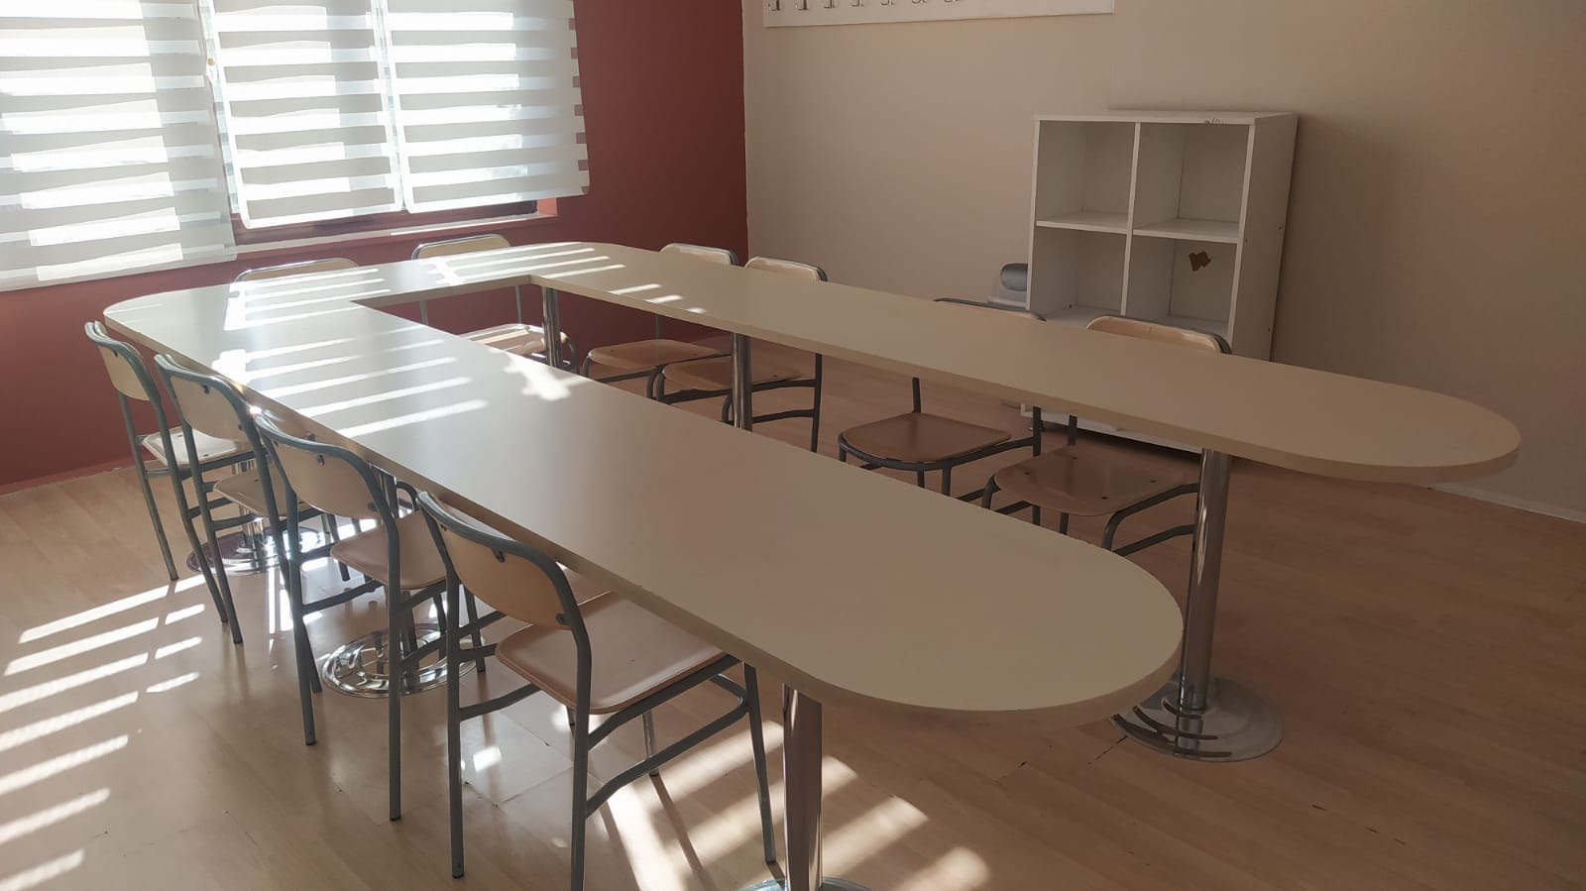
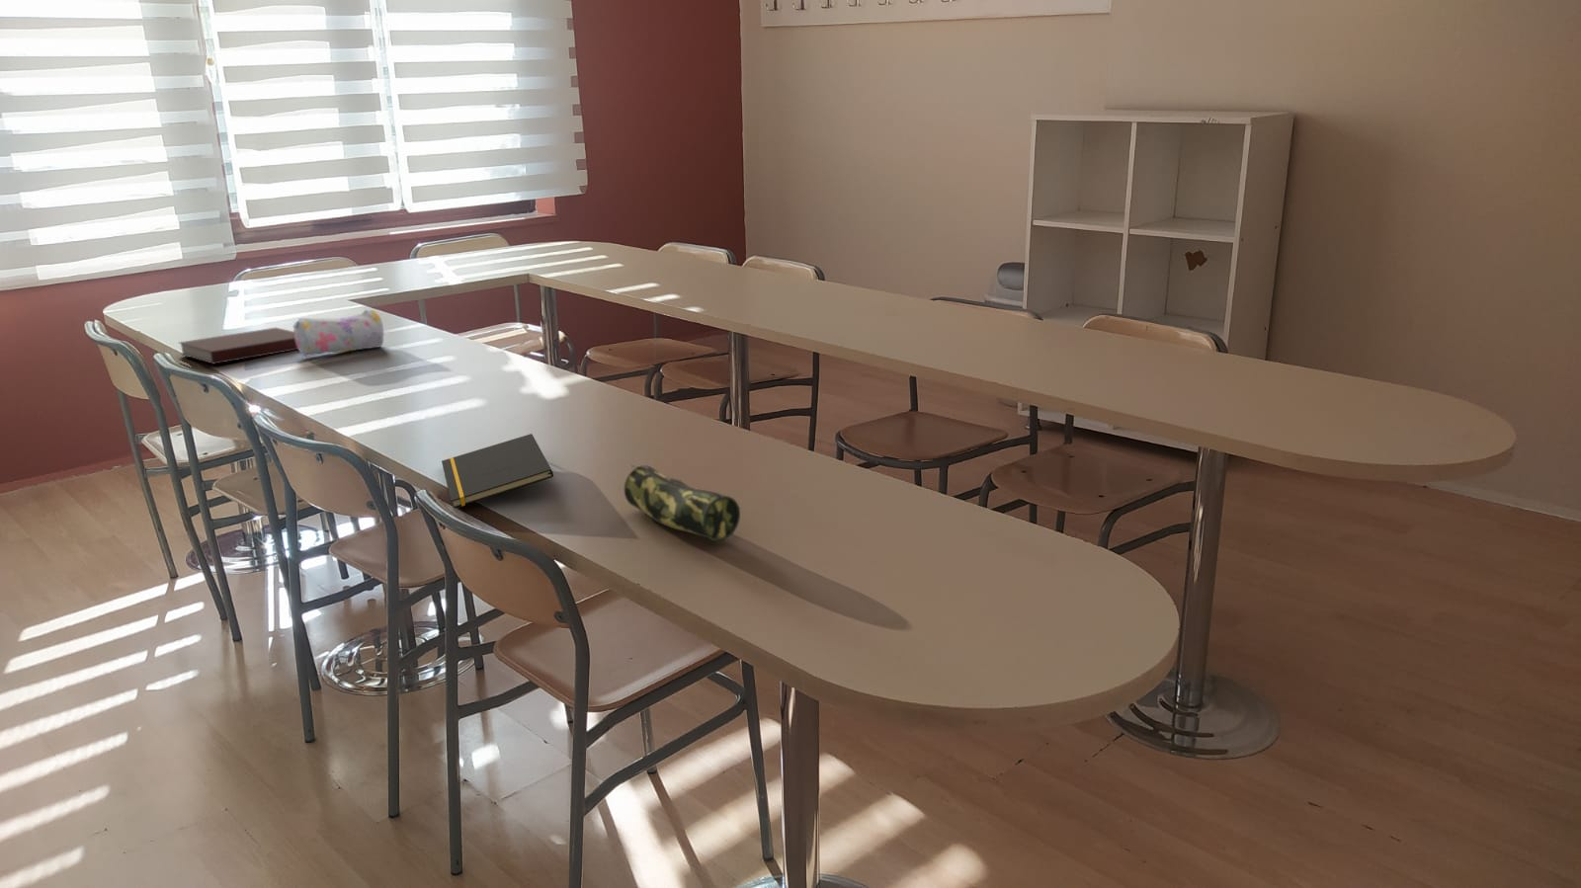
+ pencil case [291,309,384,357]
+ notebook [178,327,300,366]
+ pencil case [623,465,741,543]
+ notepad [441,433,555,509]
